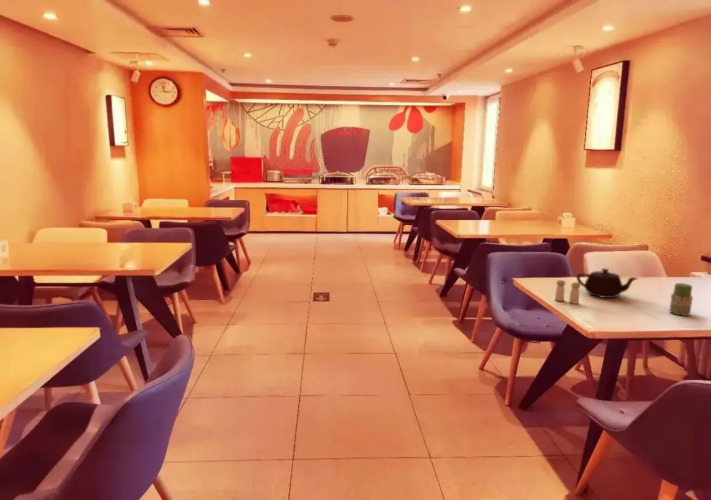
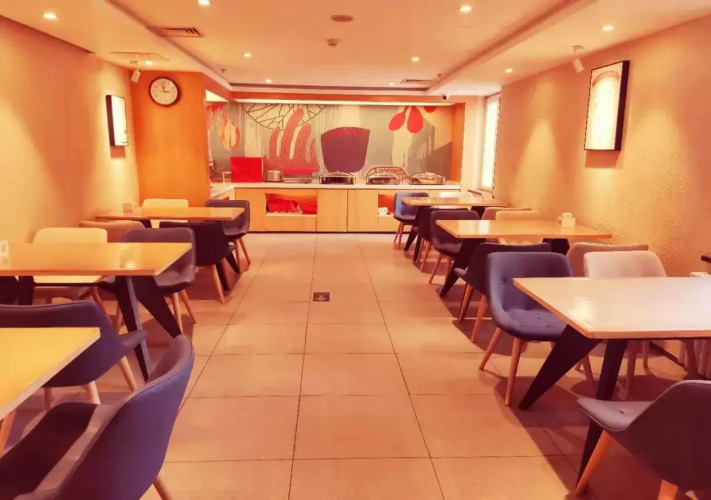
- teapot [576,268,639,299]
- salt and pepper shaker [554,279,581,305]
- jar [668,282,694,317]
